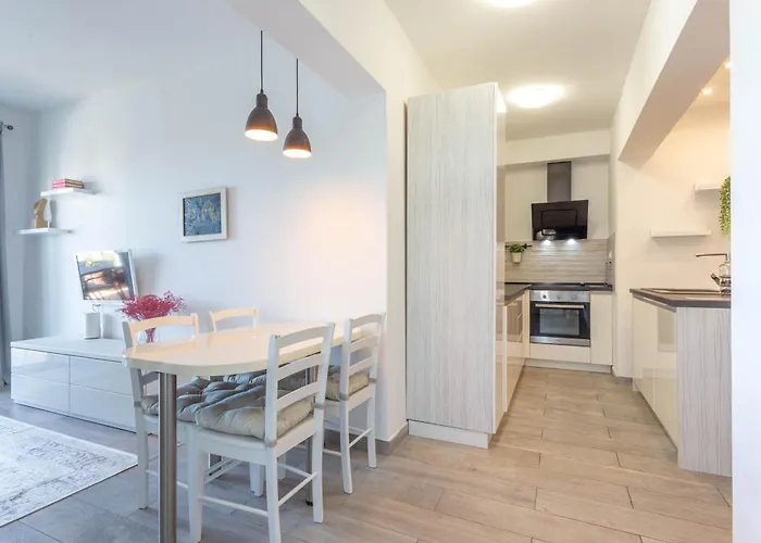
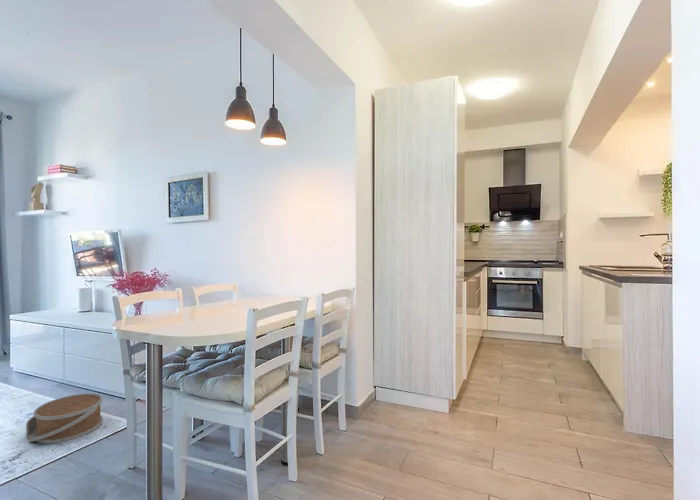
+ basket [25,392,104,444]
